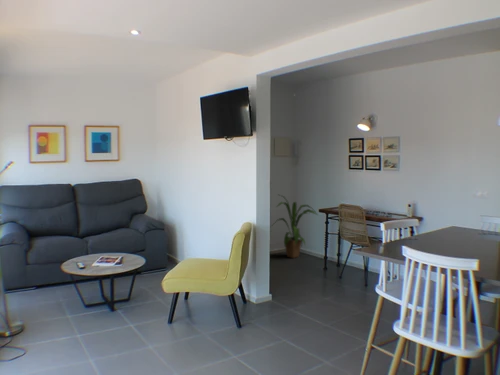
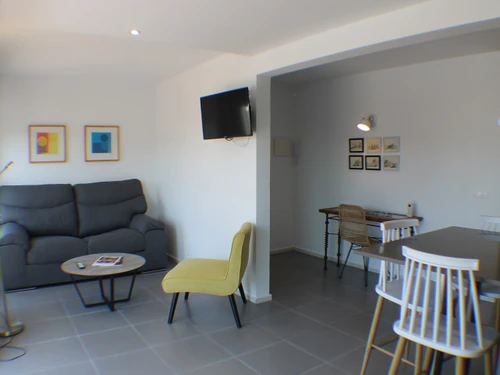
- house plant [270,193,320,259]
